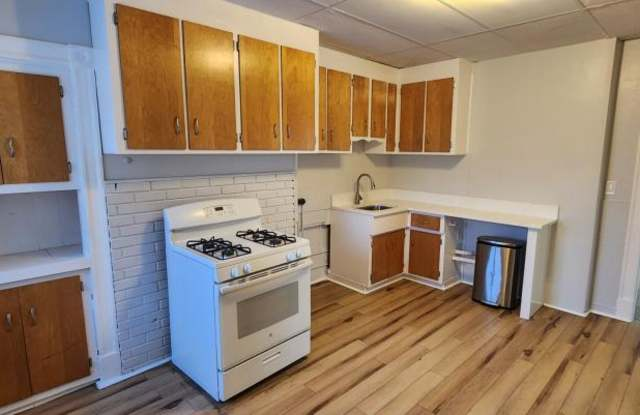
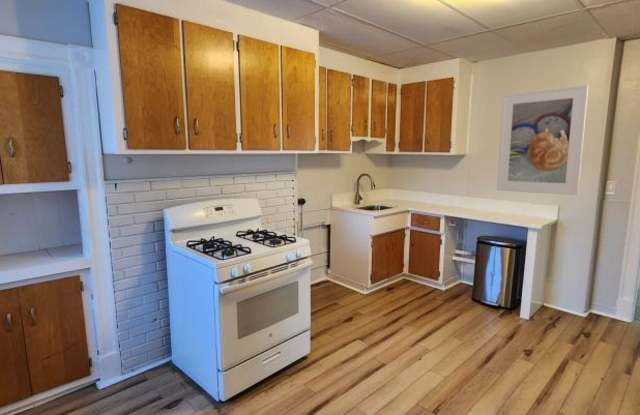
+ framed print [496,83,590,196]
